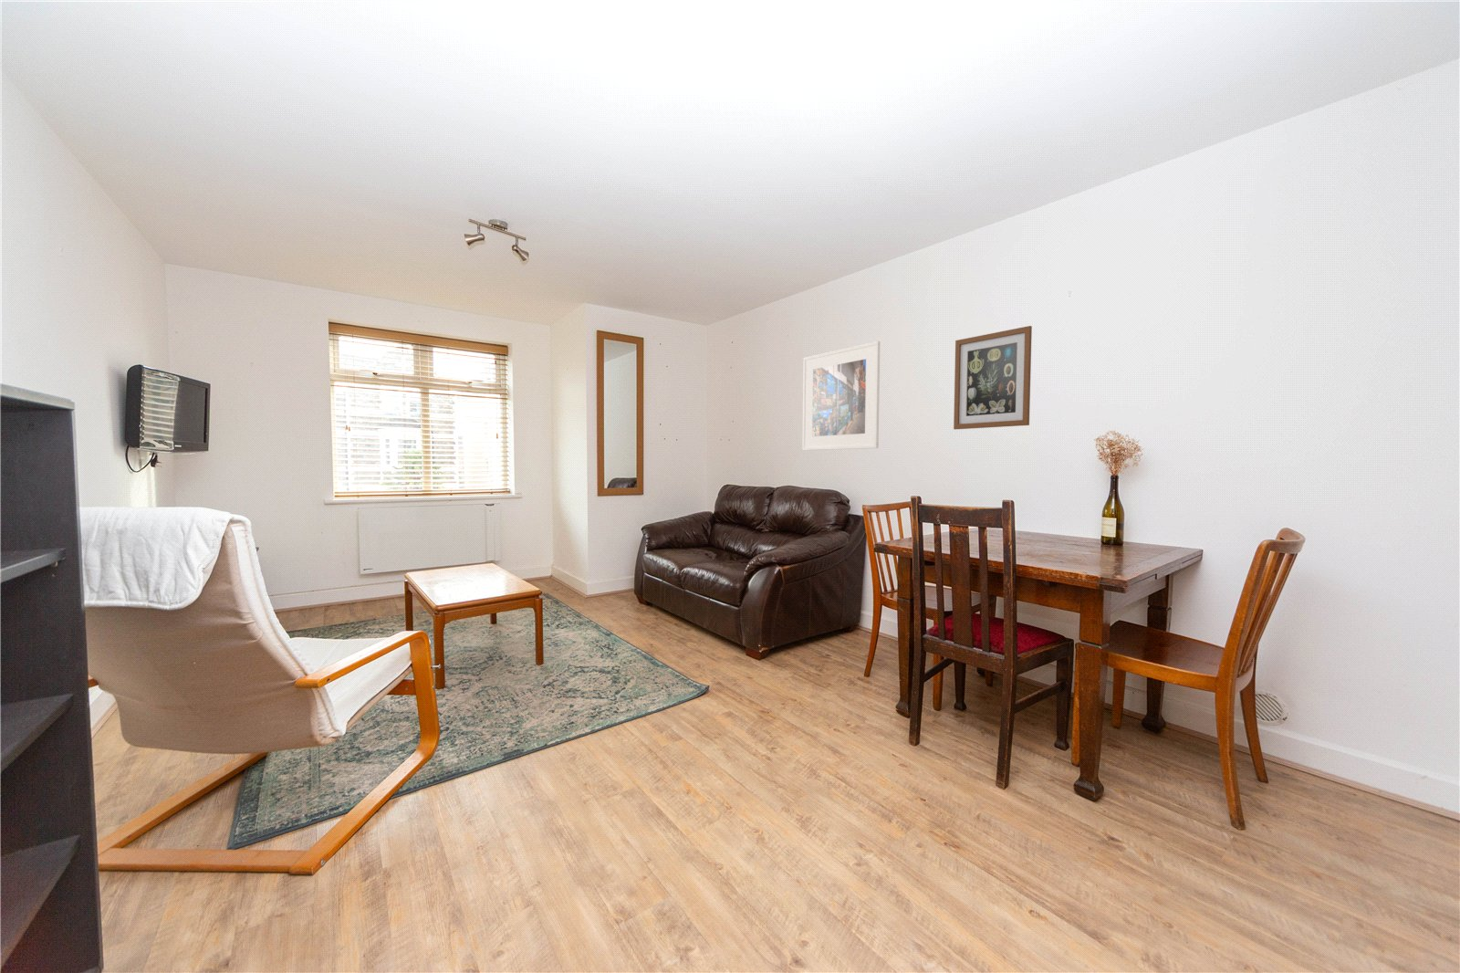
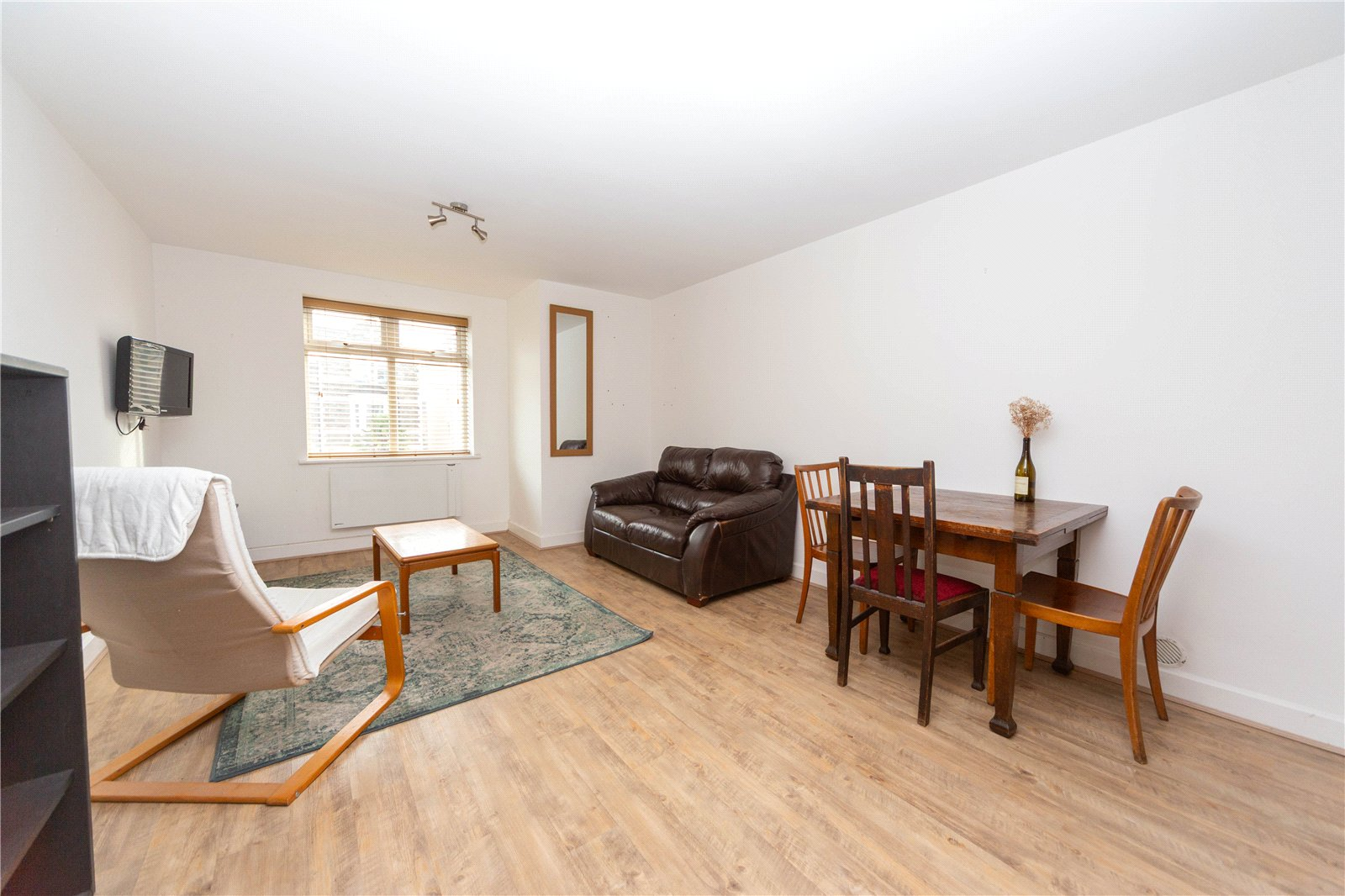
- wall art [953,325,1033,430]
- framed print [801,341,880,451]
